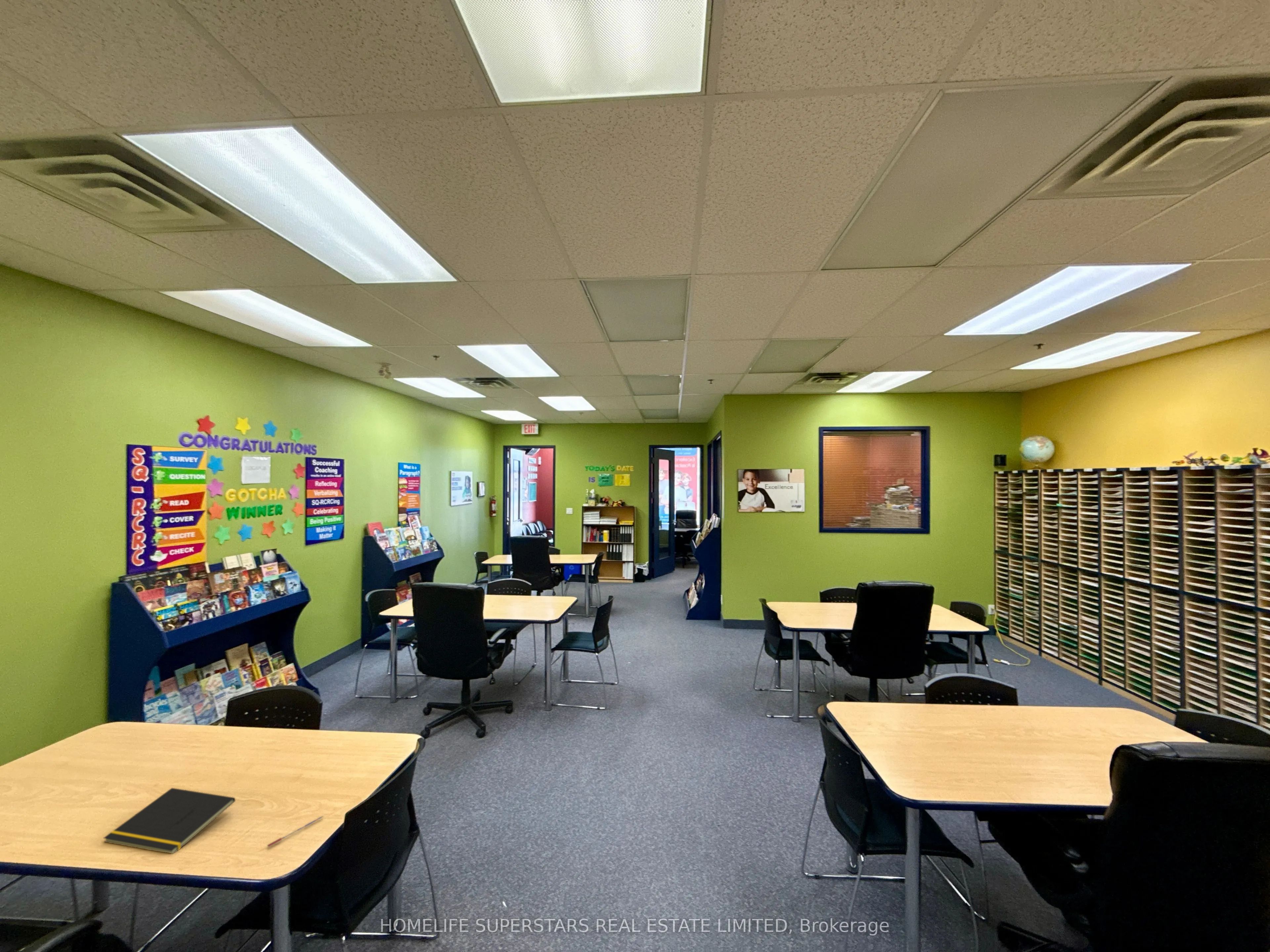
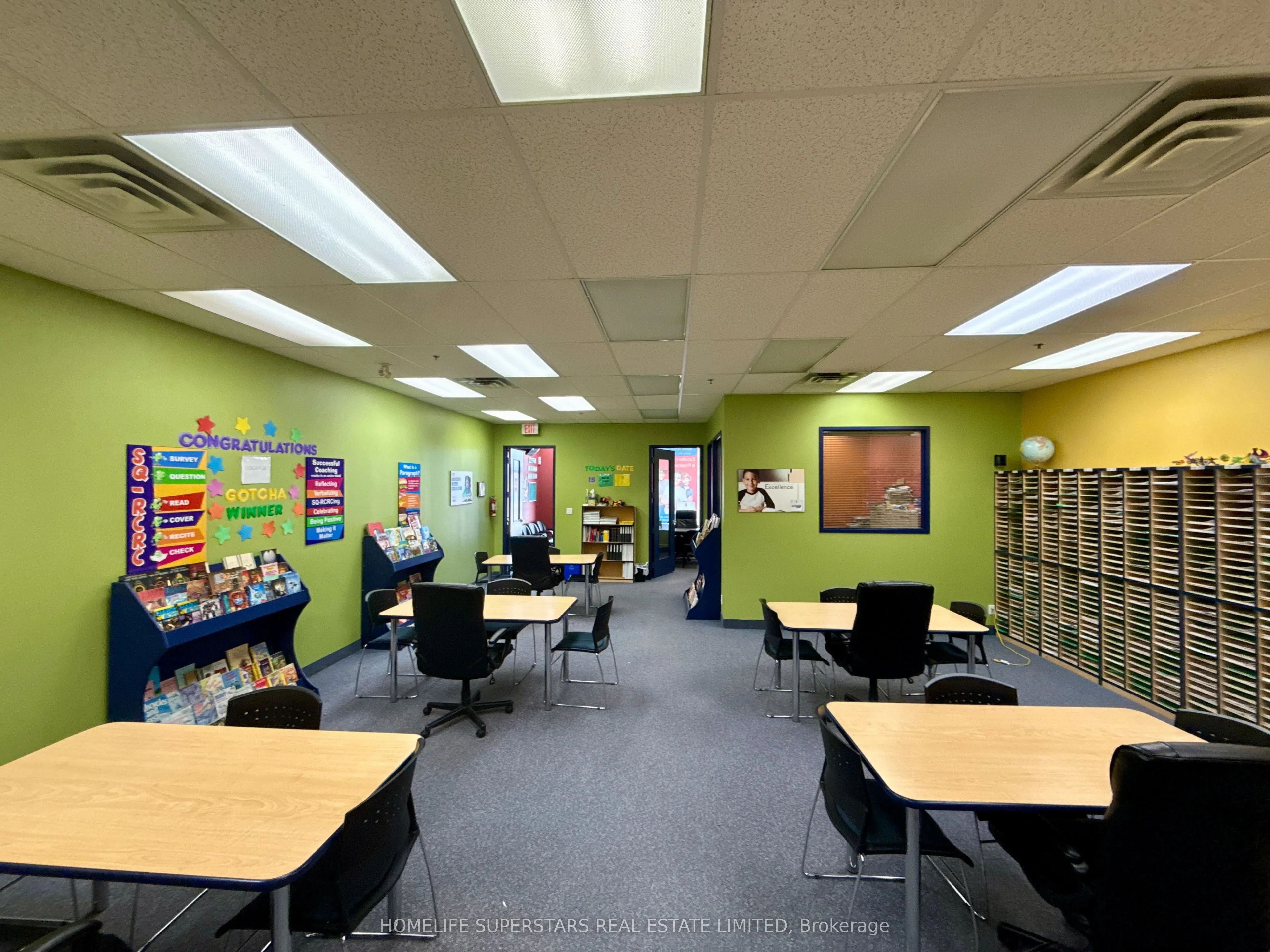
- notepad [103,788,235,854]
- pen [267,815,324,847]
